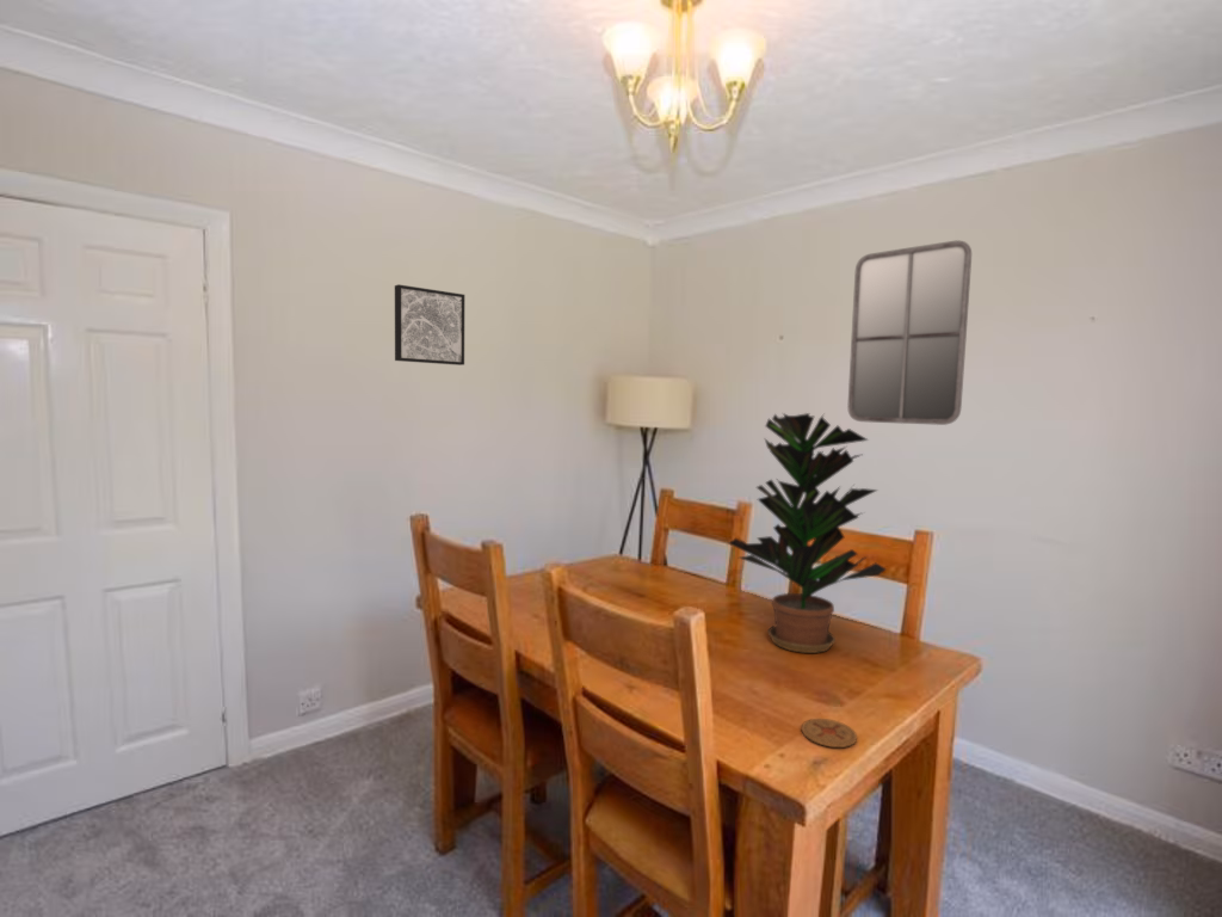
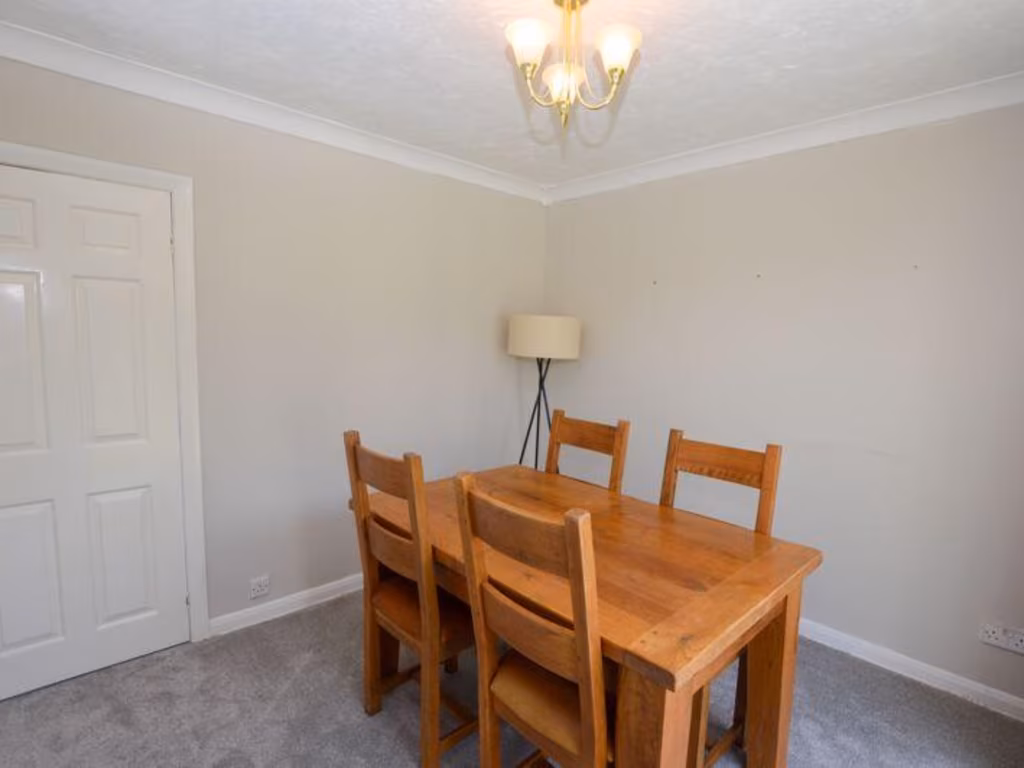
- potted plant [727,412,888,654]
- home mirror [846,239,973,426]
- wall art [394,283,465,367]
- coaster [801,718,858,749]
